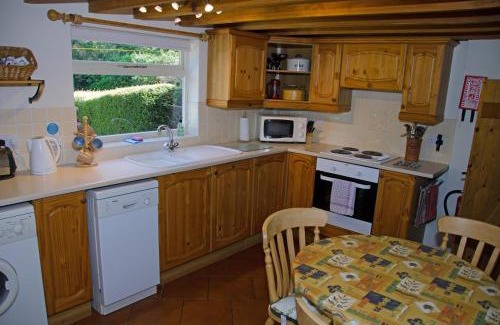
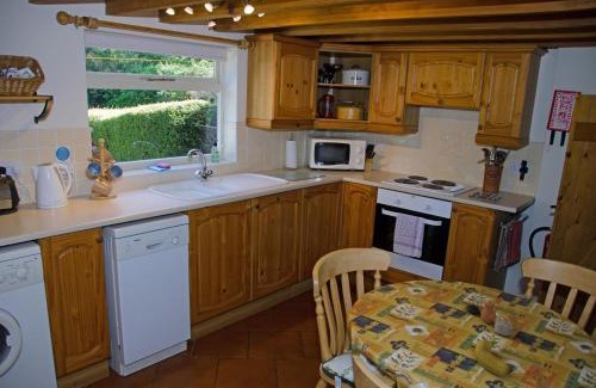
+ banana [473,337,515,377]
+ teapot [464,297,514,337]
